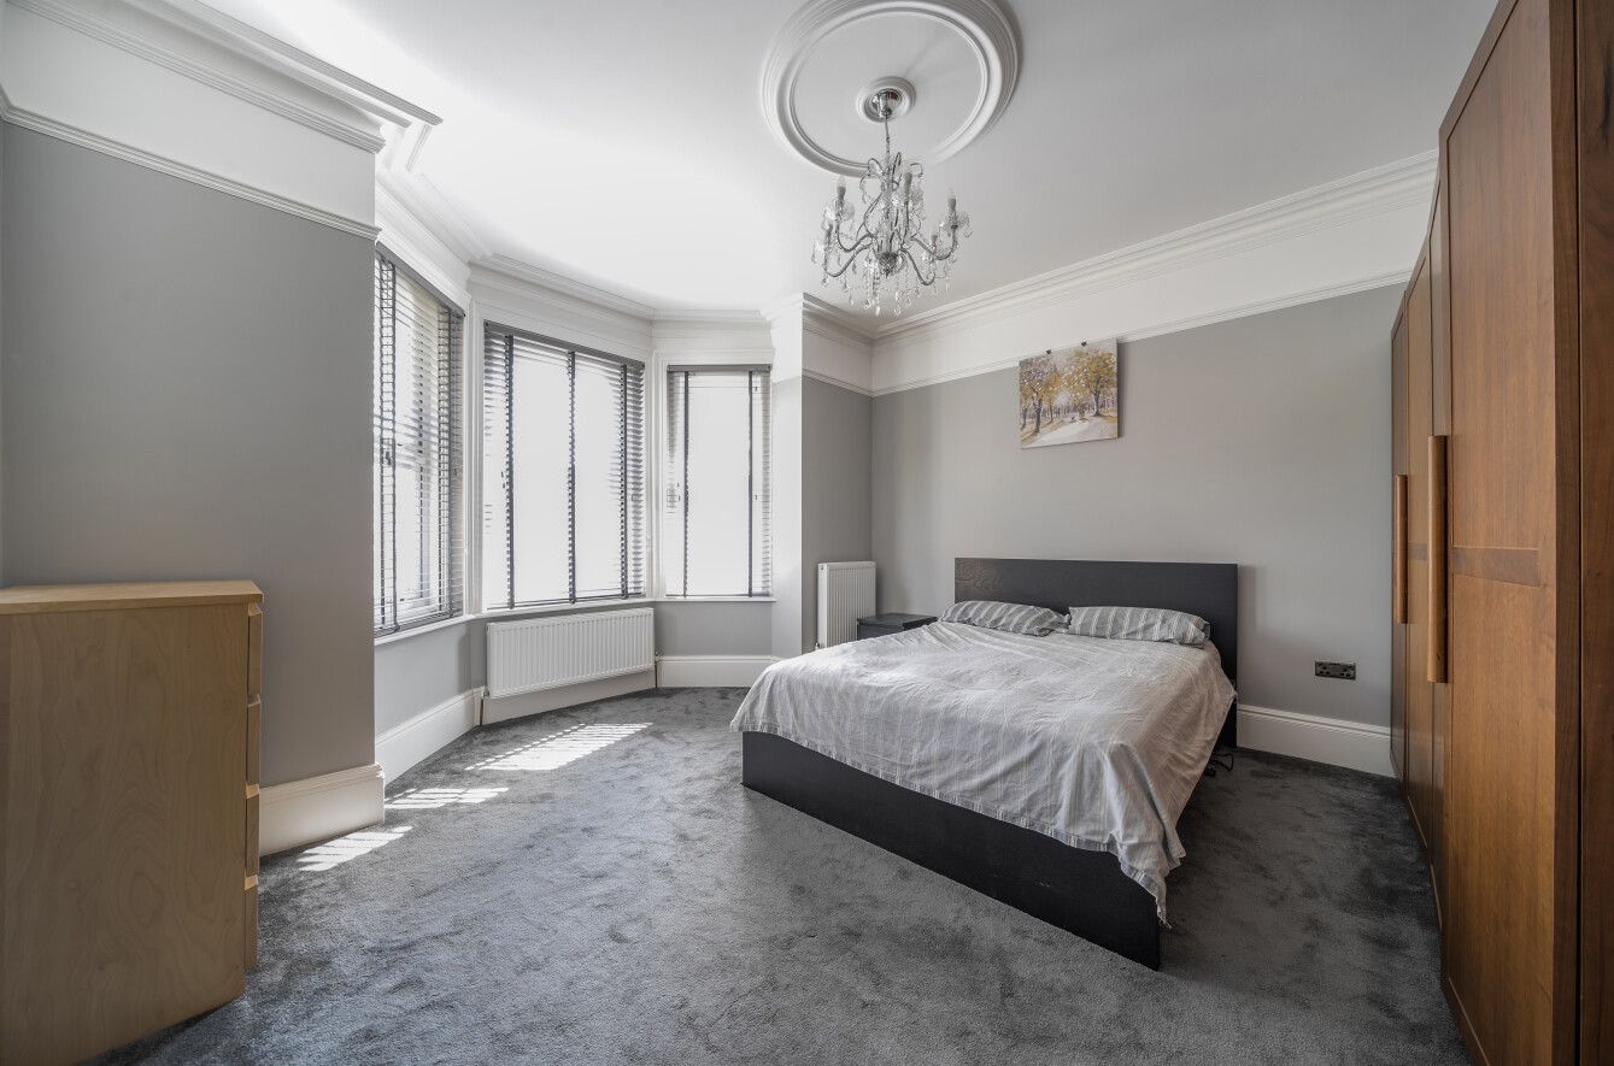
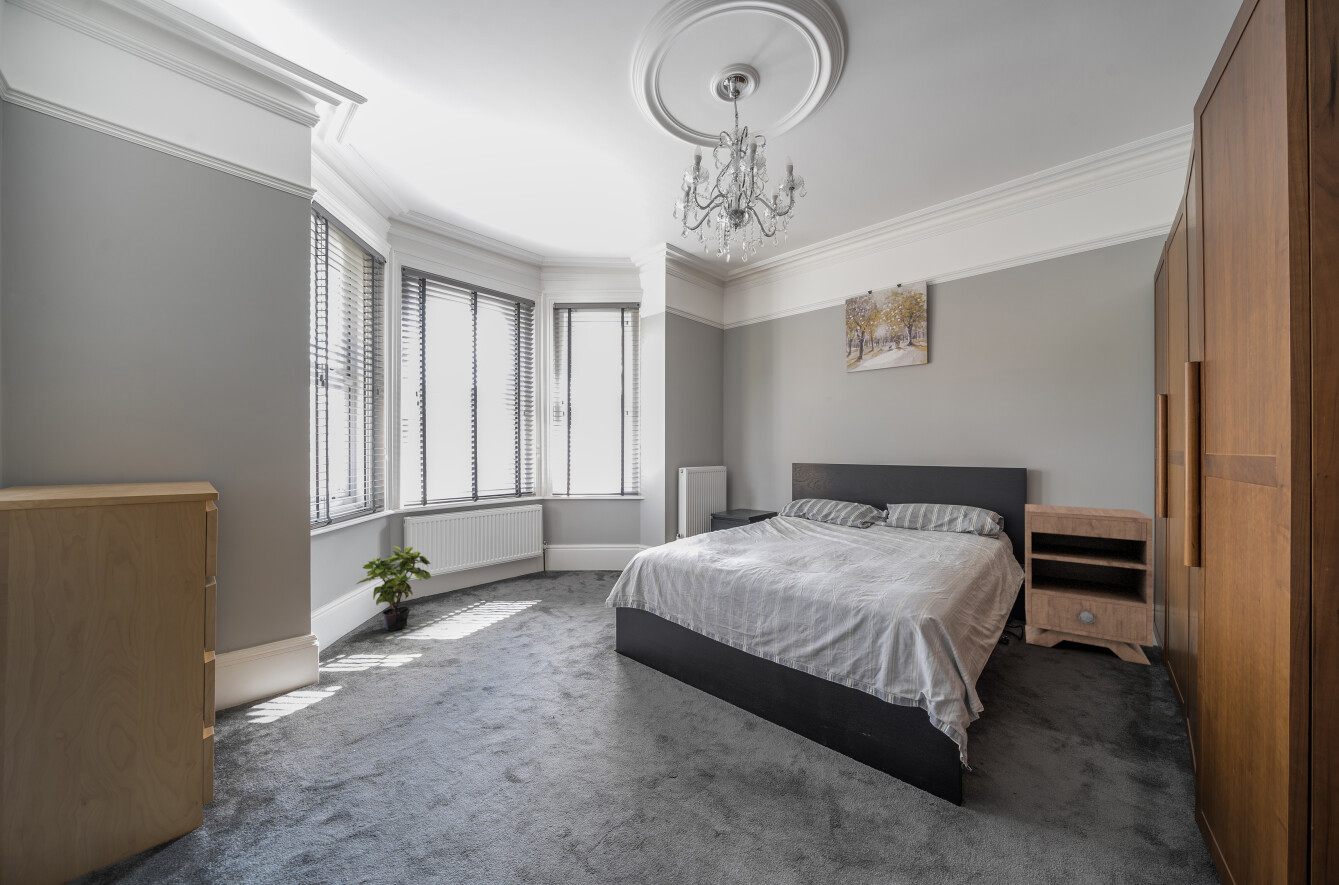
+ potted plant [356,545,432,631]
+ nightstand [1024,503,1154,666]
